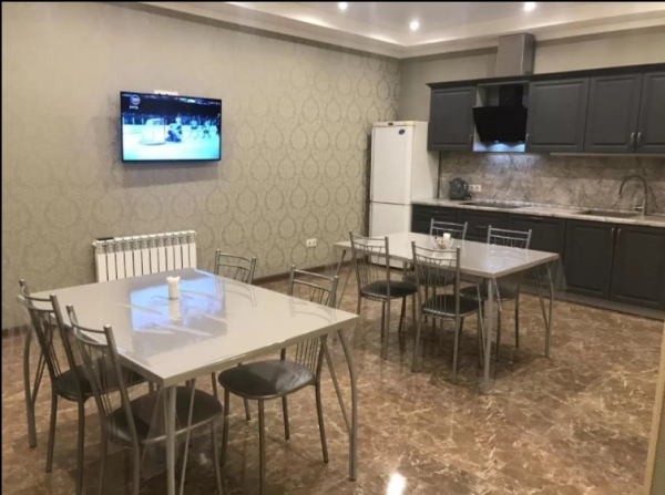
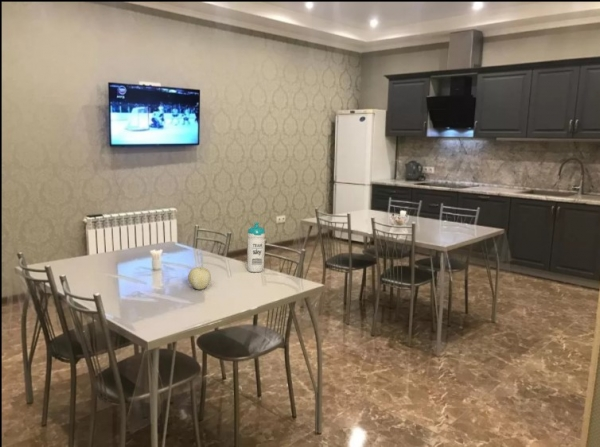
+ fruit [187,266,212,291]
+ water bottle [246,222,266,273]
